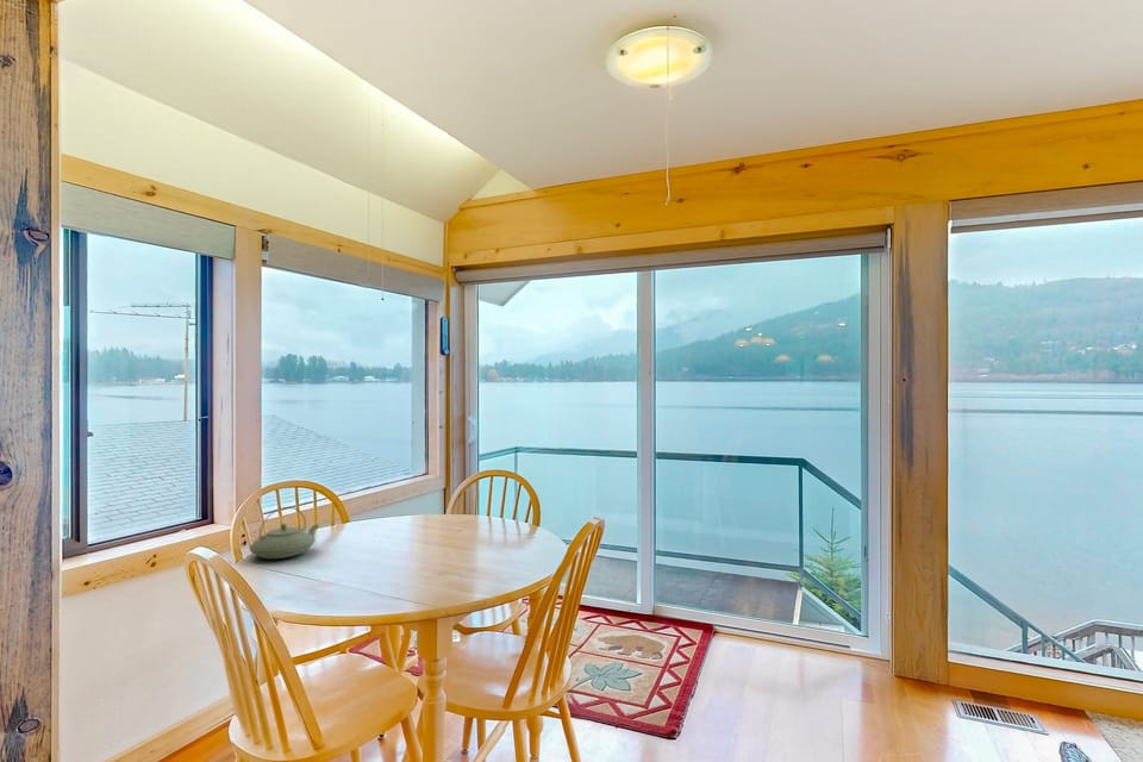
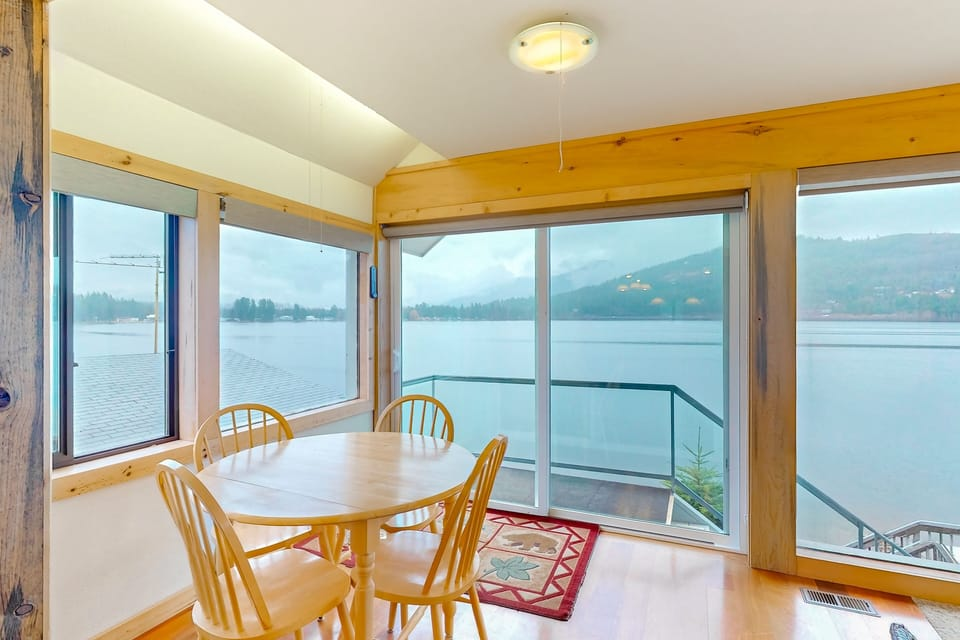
- teapot [249,506,320,560]
